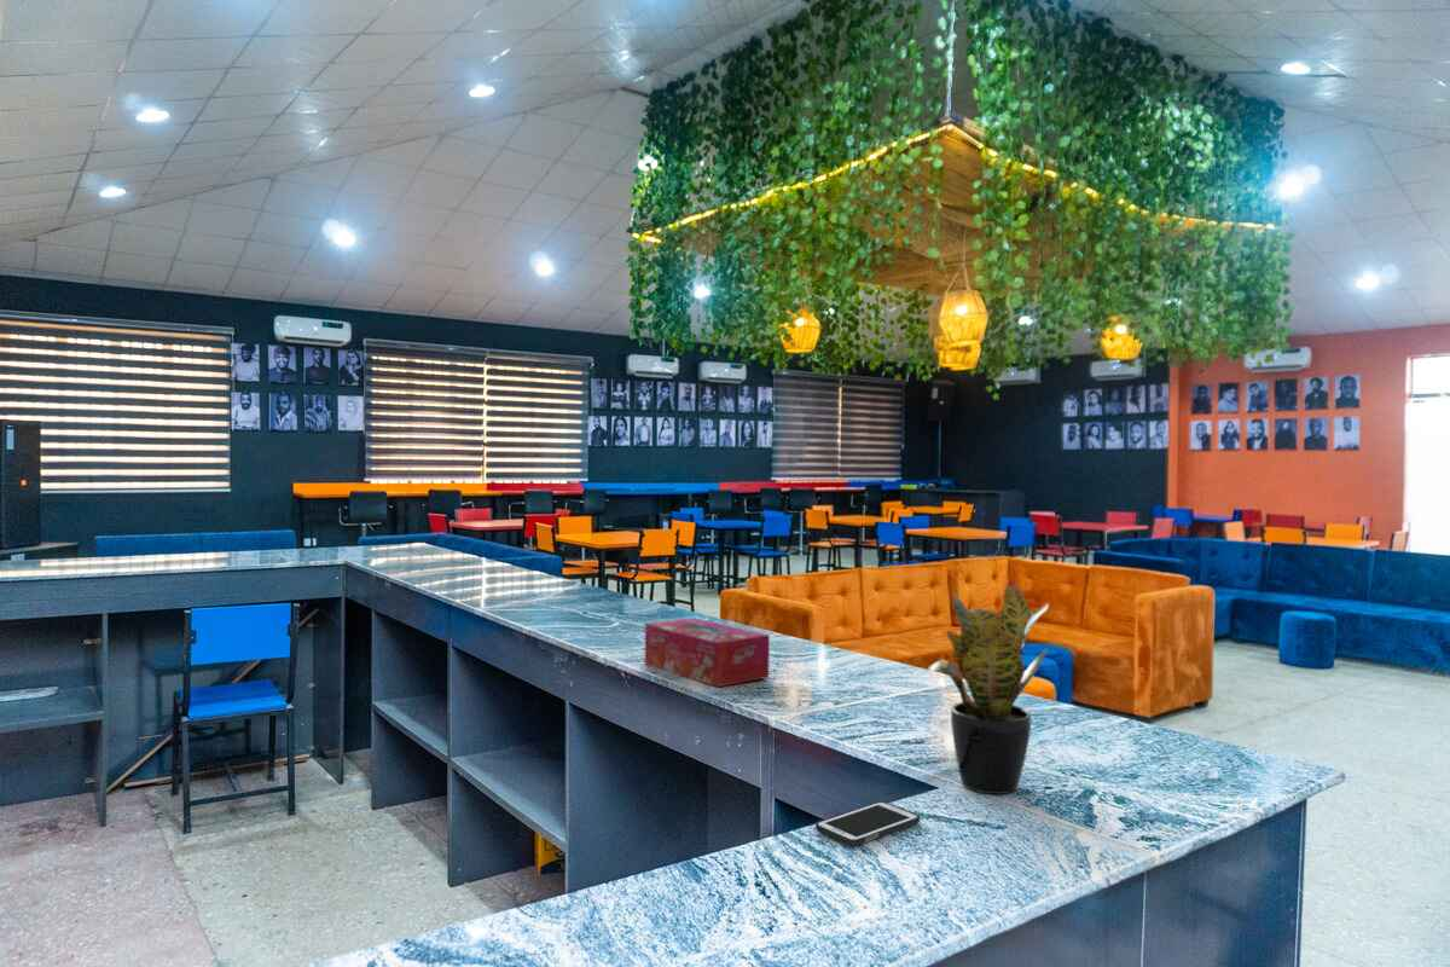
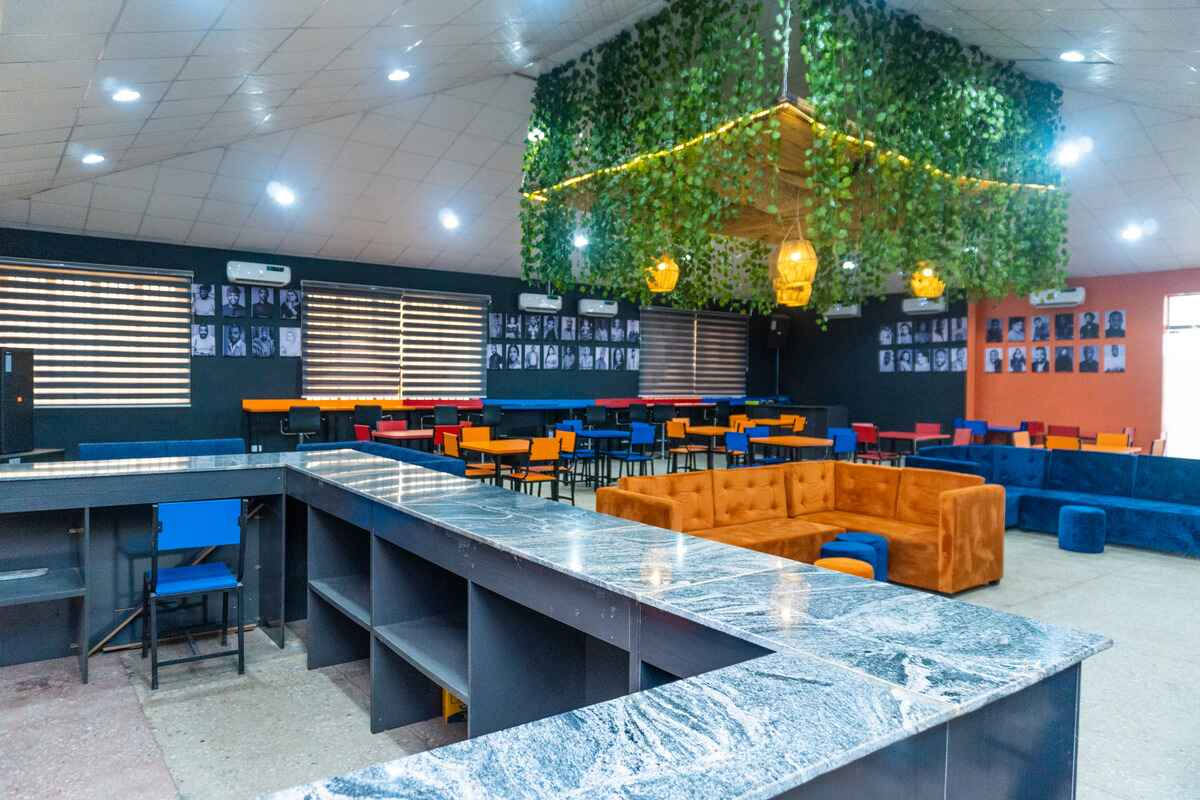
- tissue box [644,616,771,688]
- cell phone [814,800,921,847]
- potted plant [926,579,1050,795]
